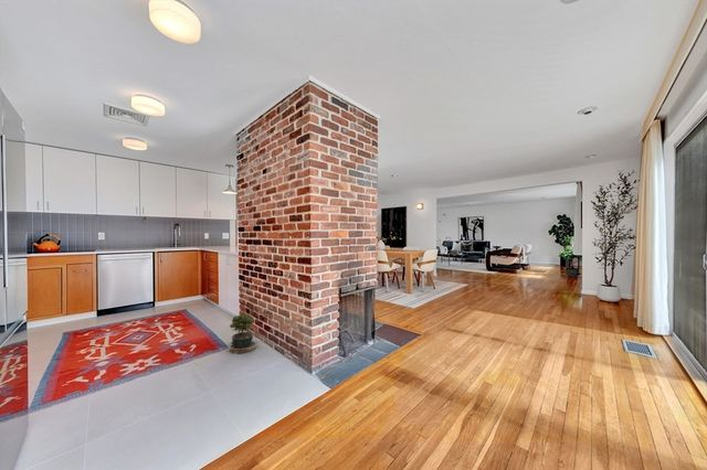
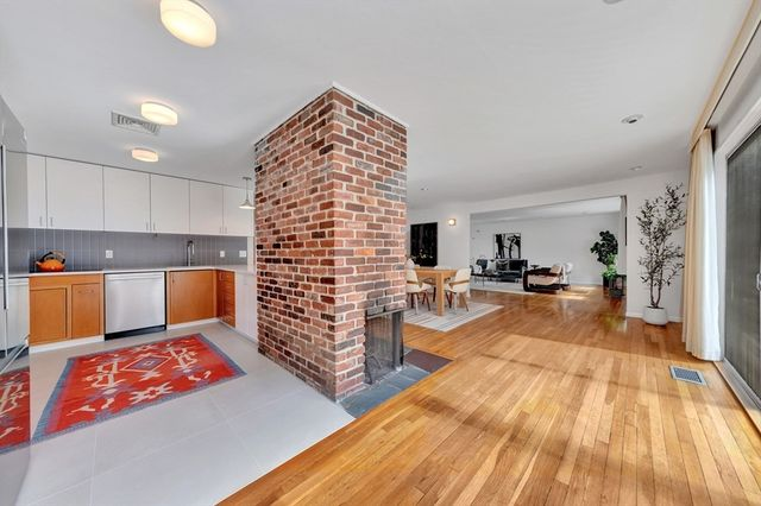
- potted plant [228,312,260,354]
